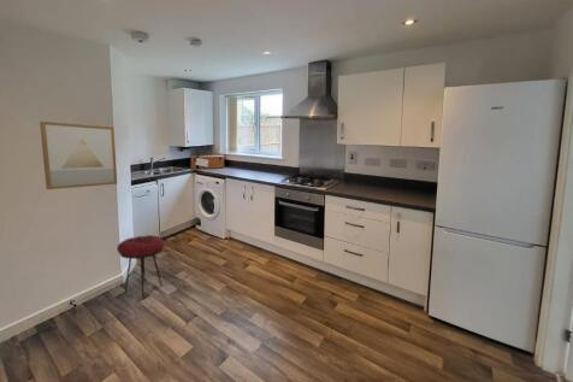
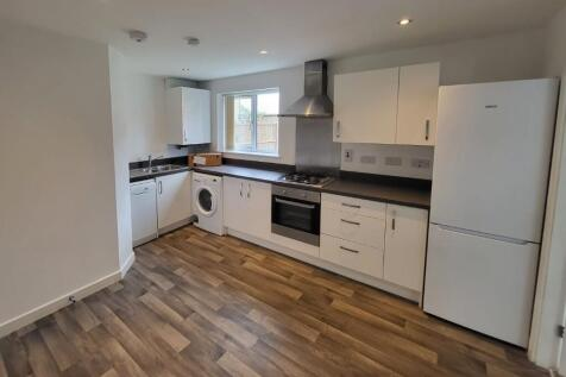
- stool [116,234,165,298]
- wall art [39,121,118,190]
